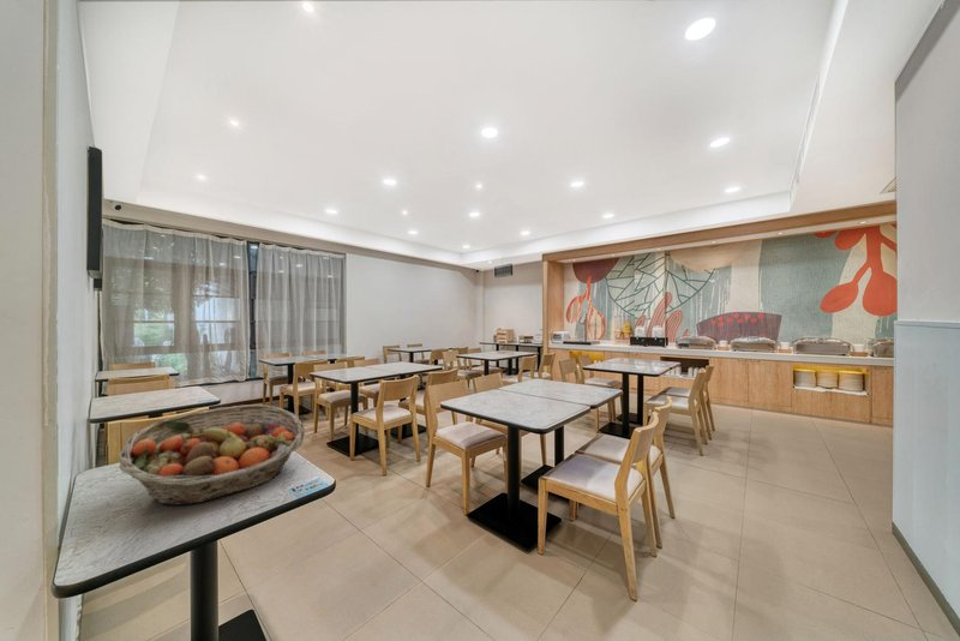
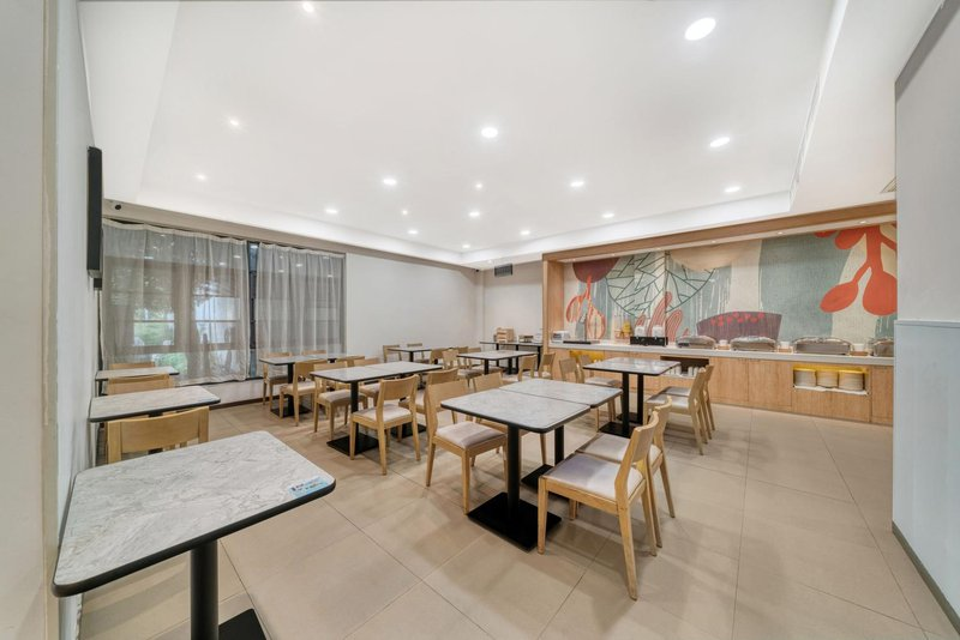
- fruit basket [118,403,306,507]
